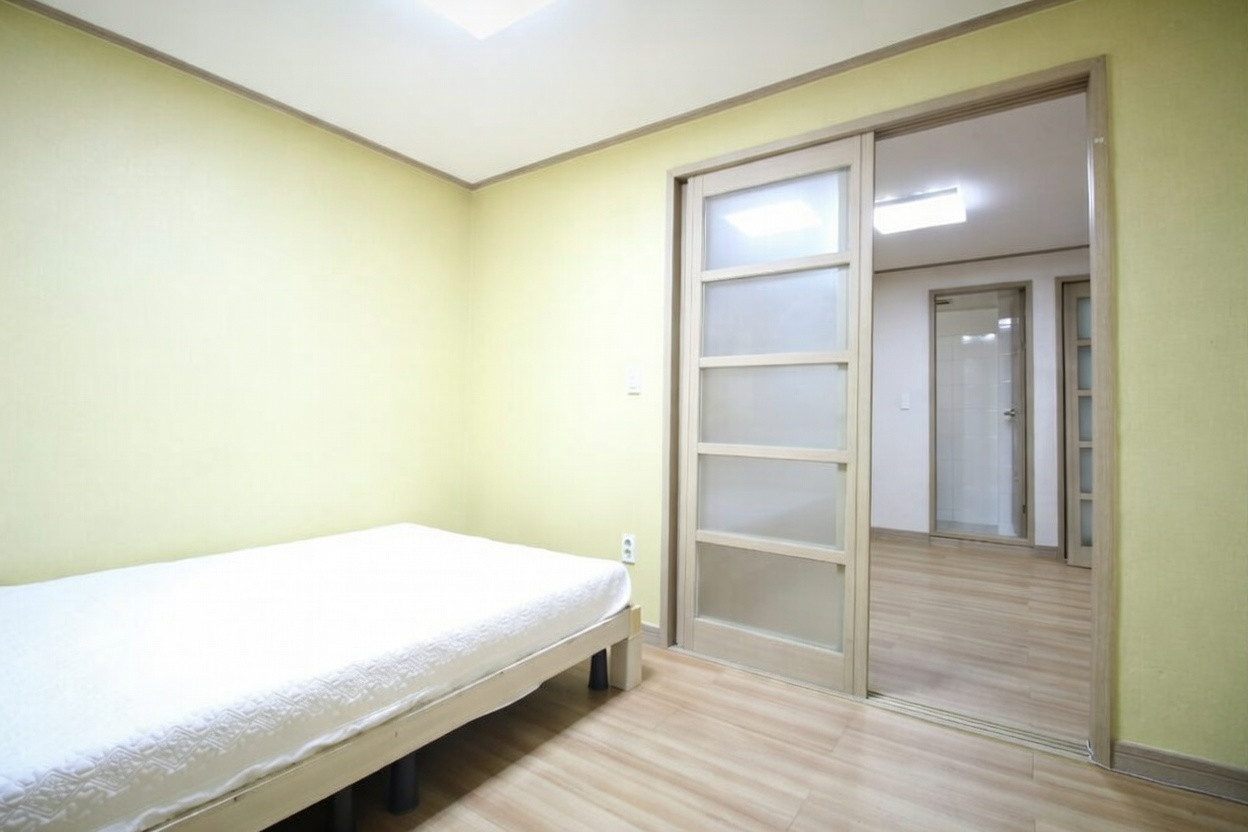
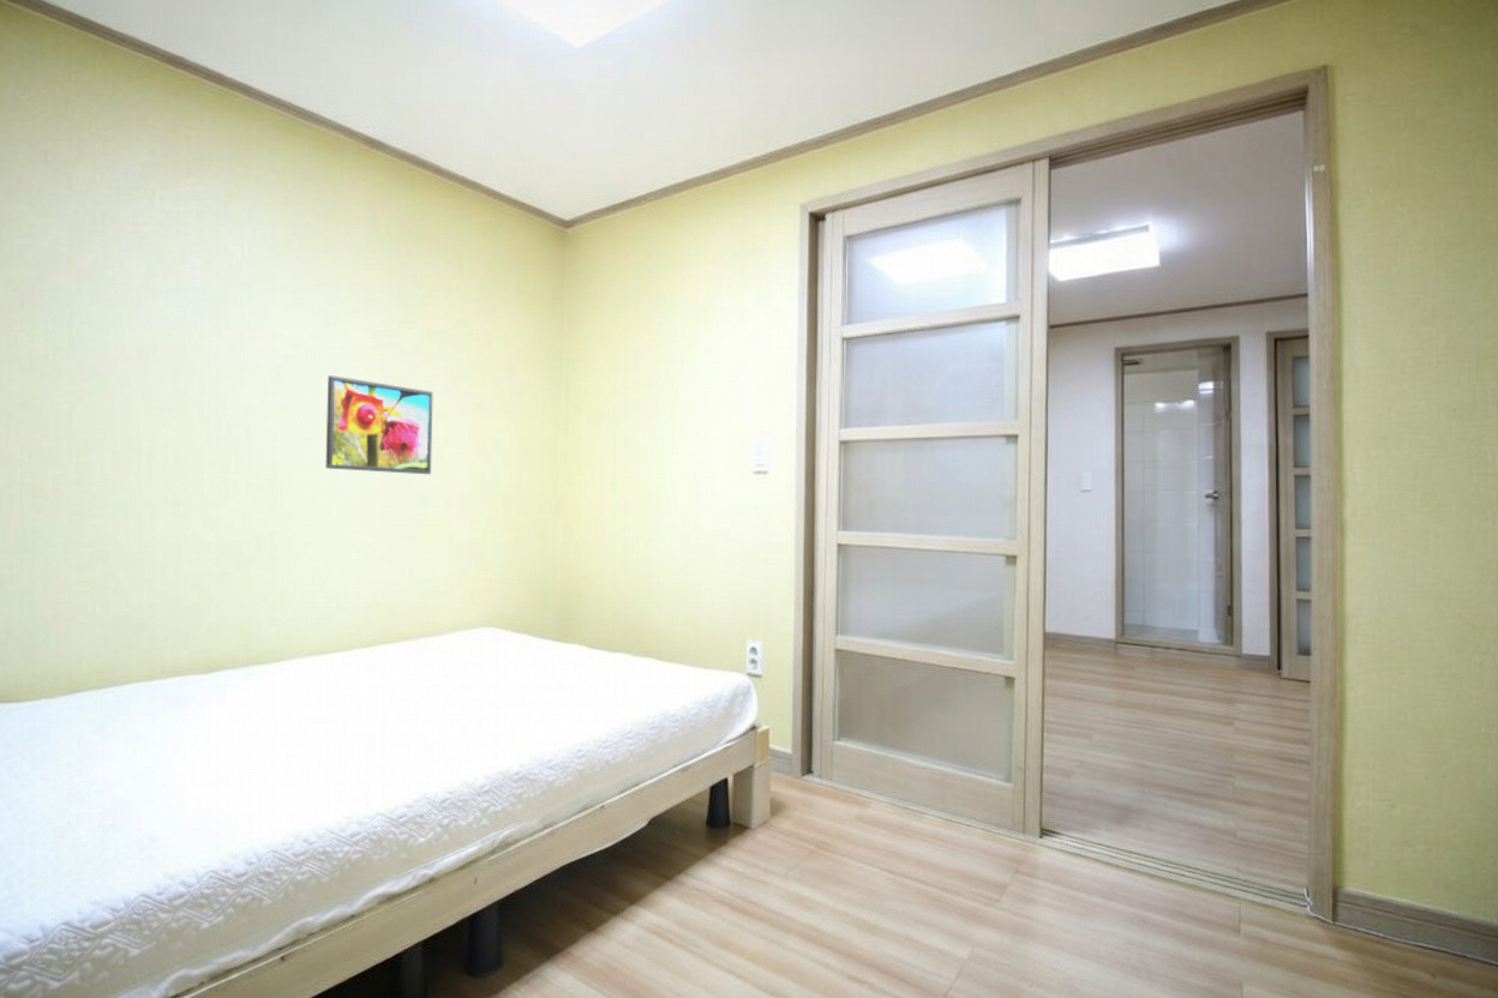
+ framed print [325,374,433,475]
